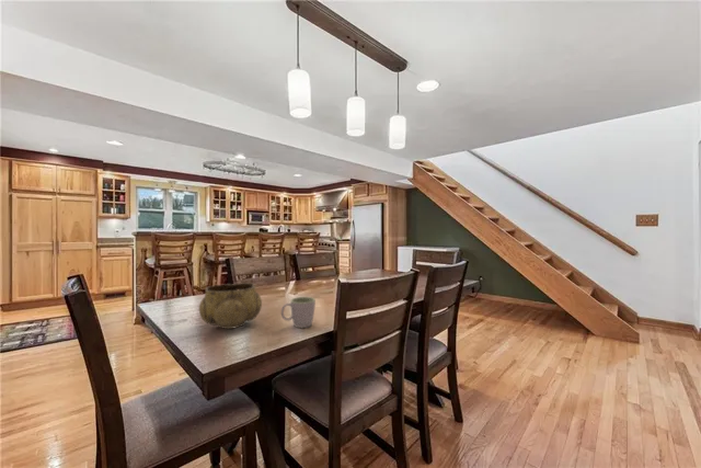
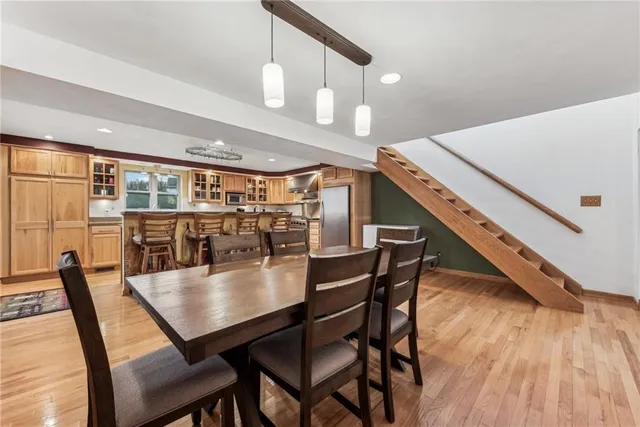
- mug [280,296,317,329]
- decorative bowl [198,282,263,330]
